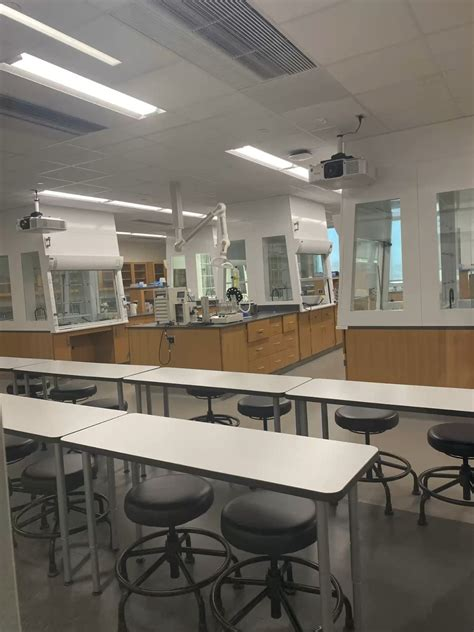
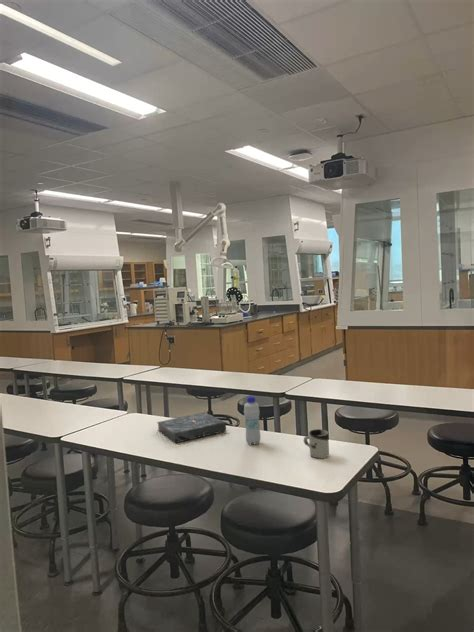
+ bottle [243,395,262,446]
+ book [156,411,227,444]
+ cup [303,428,330,460]
